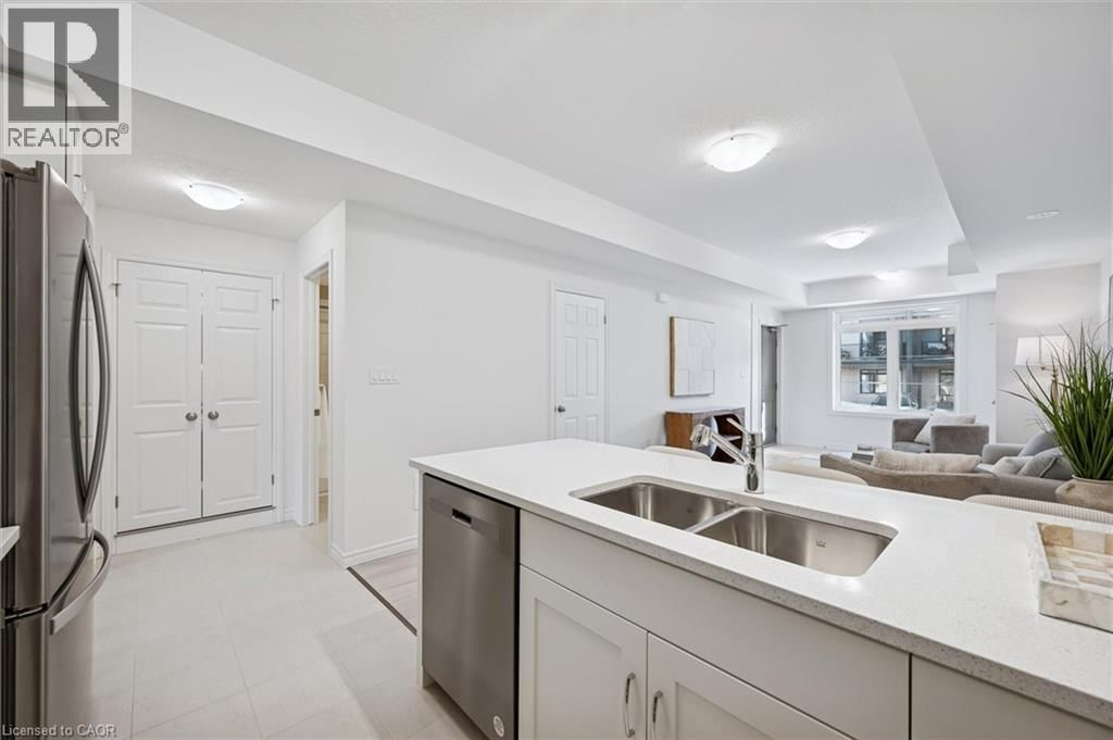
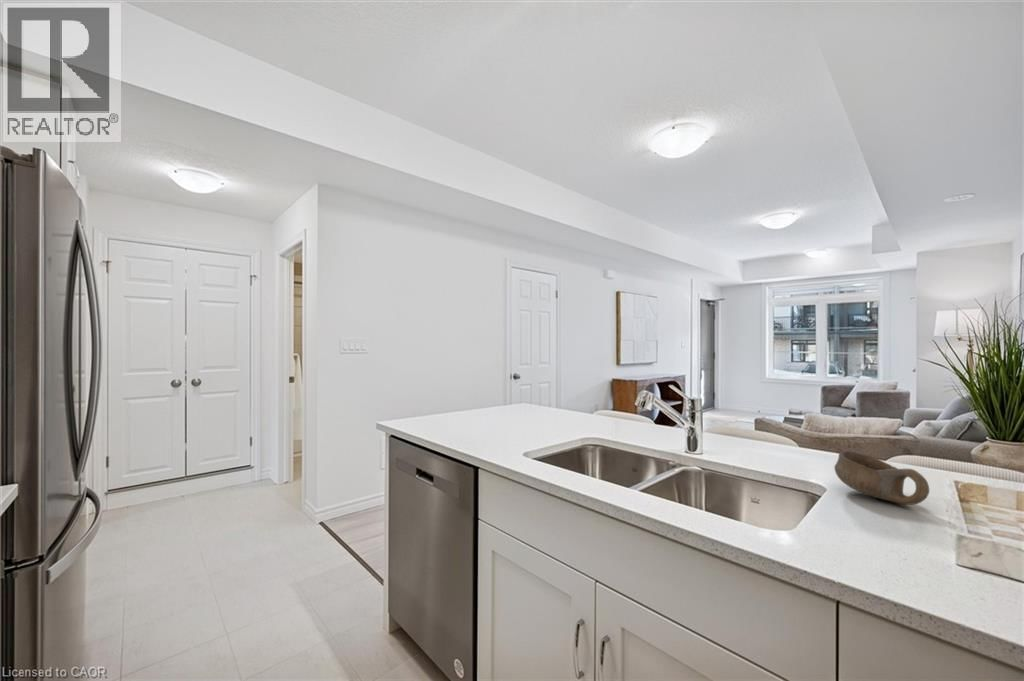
+ bowl [833,450,930,506]
